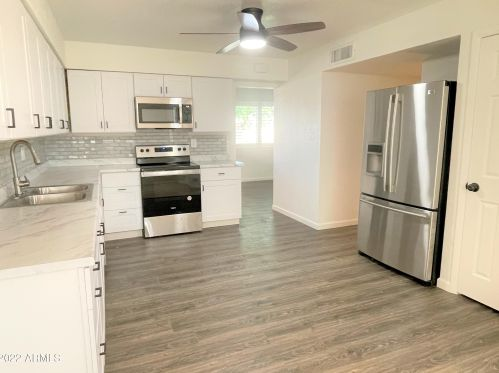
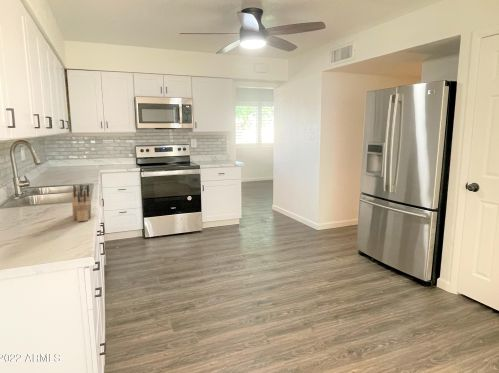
+ knife block [71,184,92,222]
